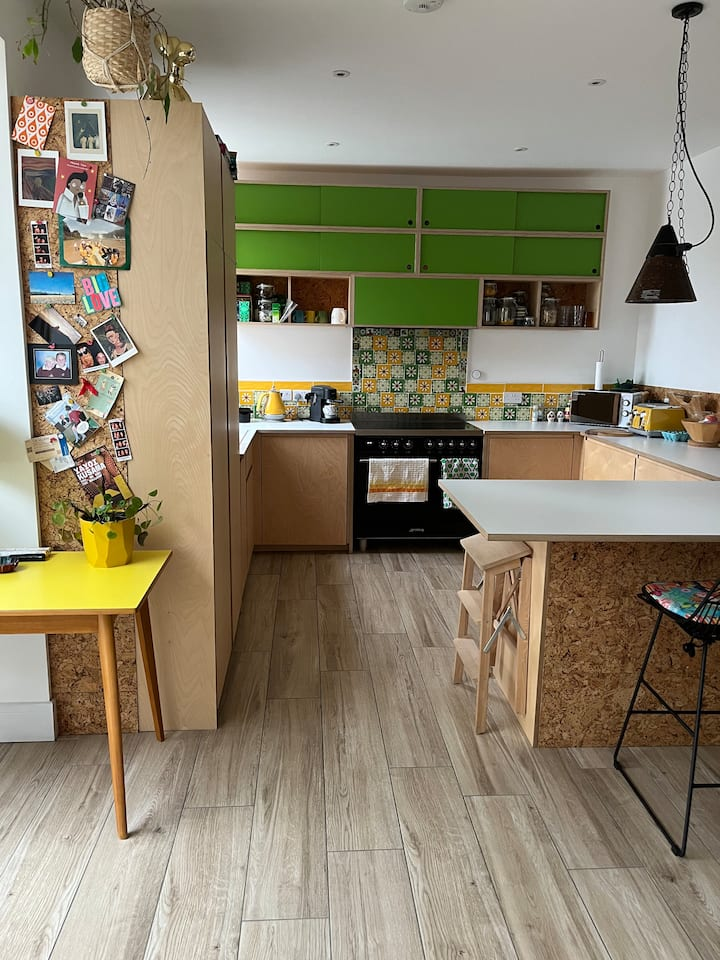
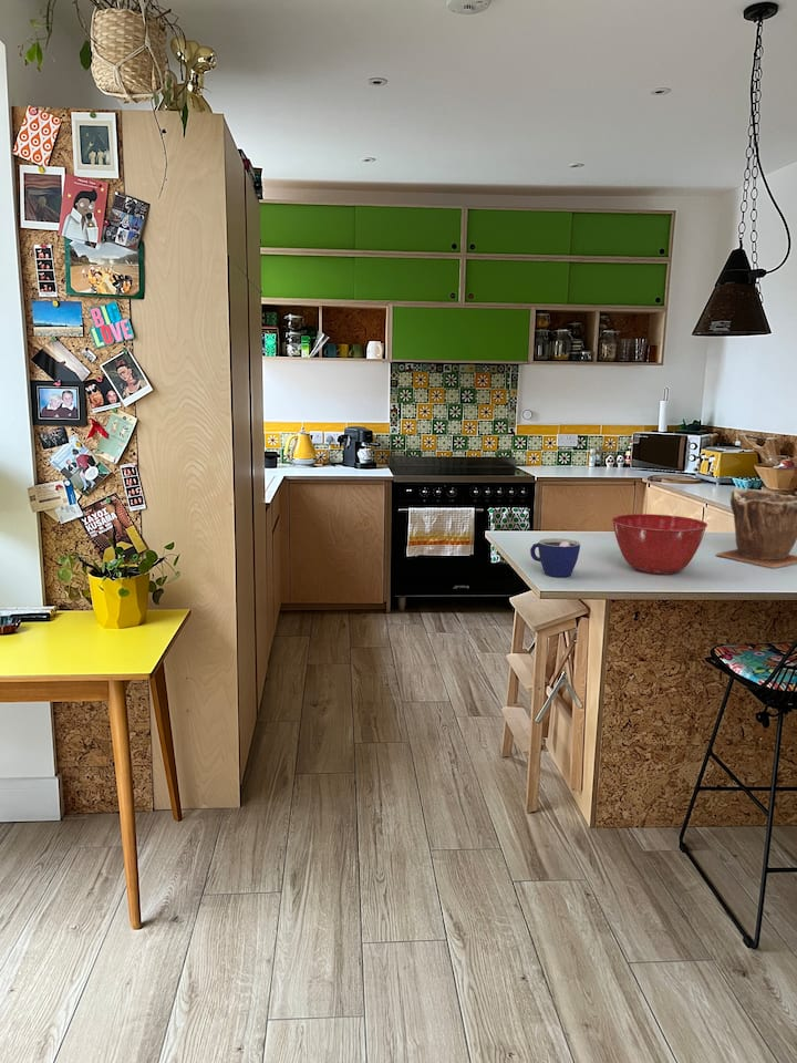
+ mixing bowl [611,513,708,575]
+ cup [529,537,581,578]
+ plant pot [715,487,797,569]
